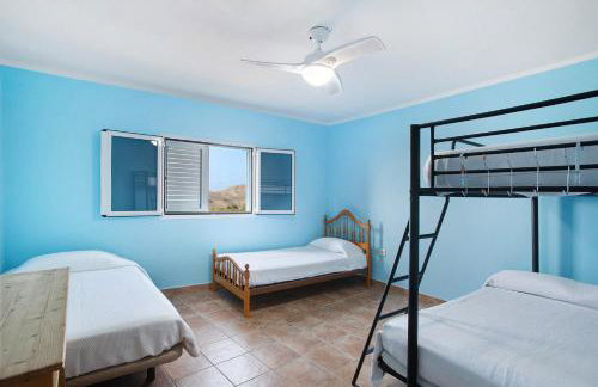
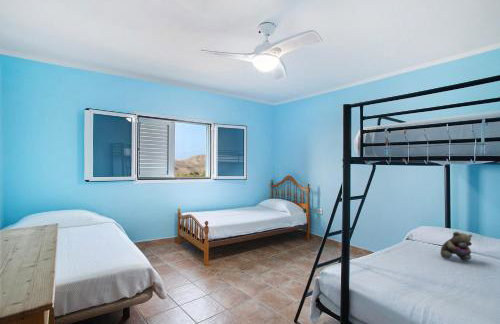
+ teddy bear [439,231,473,262]
